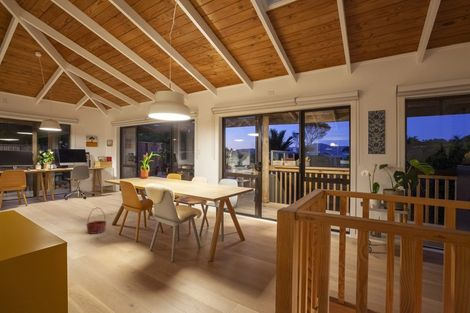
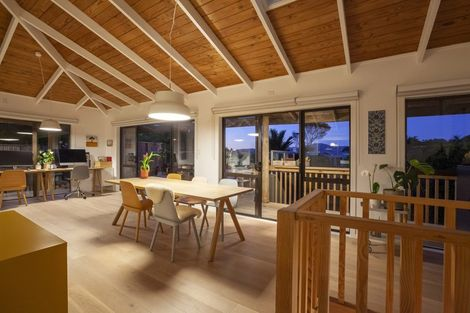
- basket [85,207,107,235]
